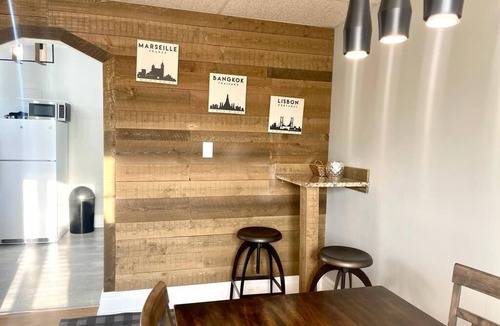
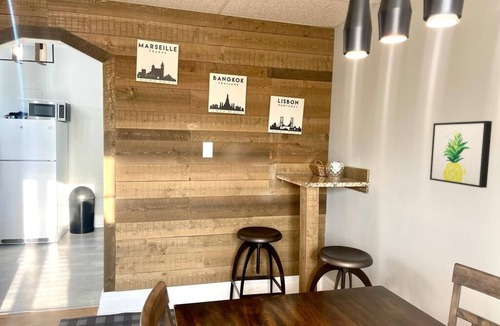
+ wall art [429,120,493,189]
